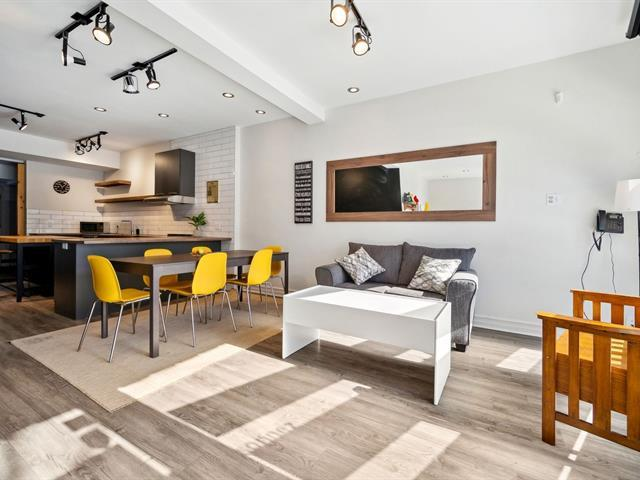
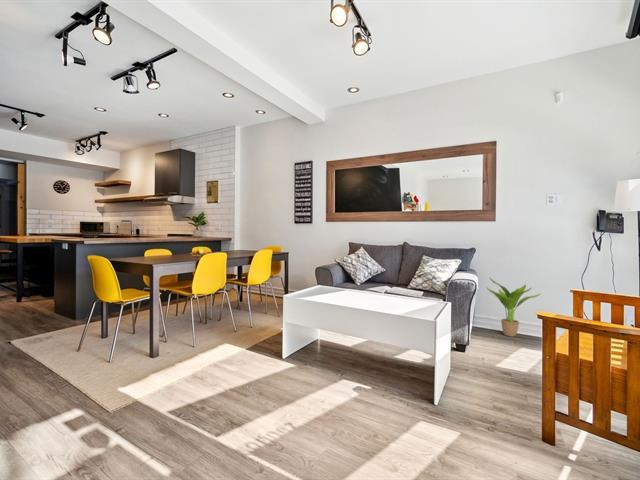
+ potted plant [485,277,541,338]
